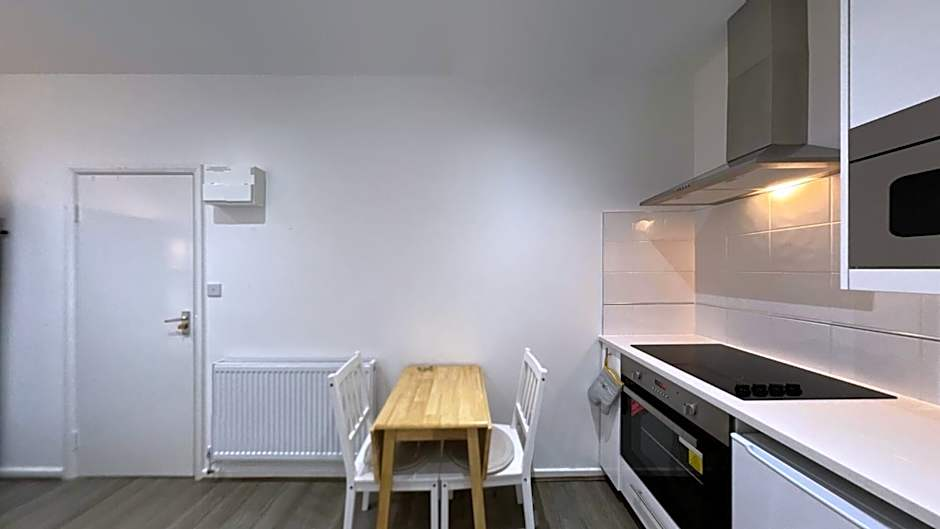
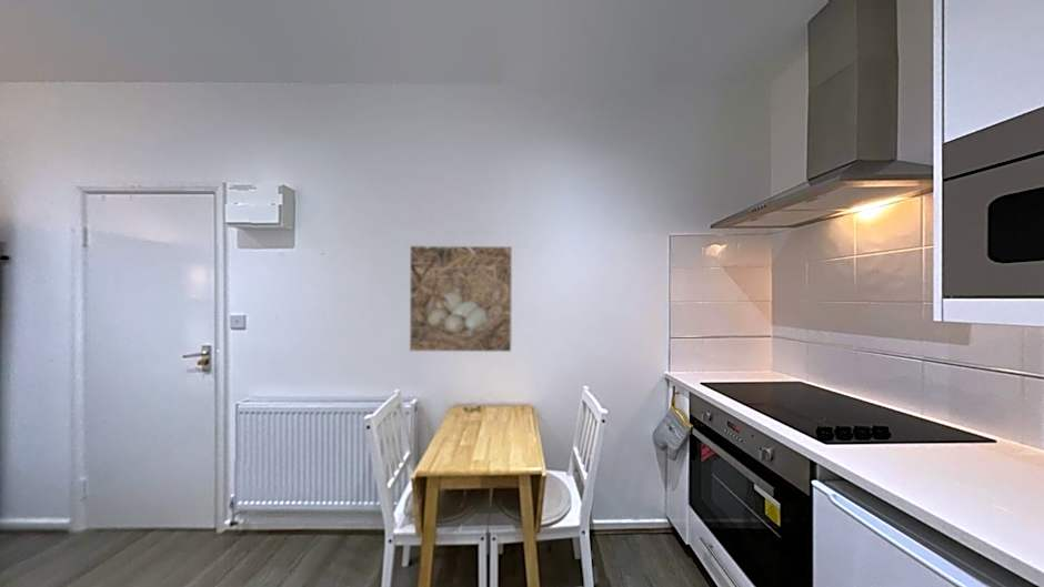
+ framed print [409,244,513,353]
